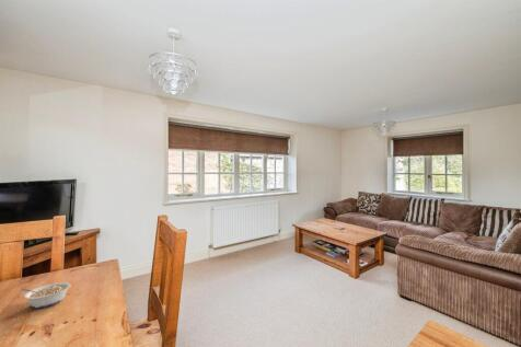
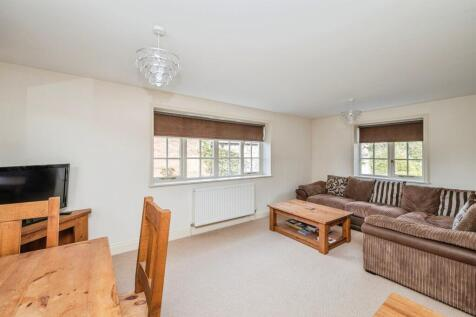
- legume [20,281,72,309]
